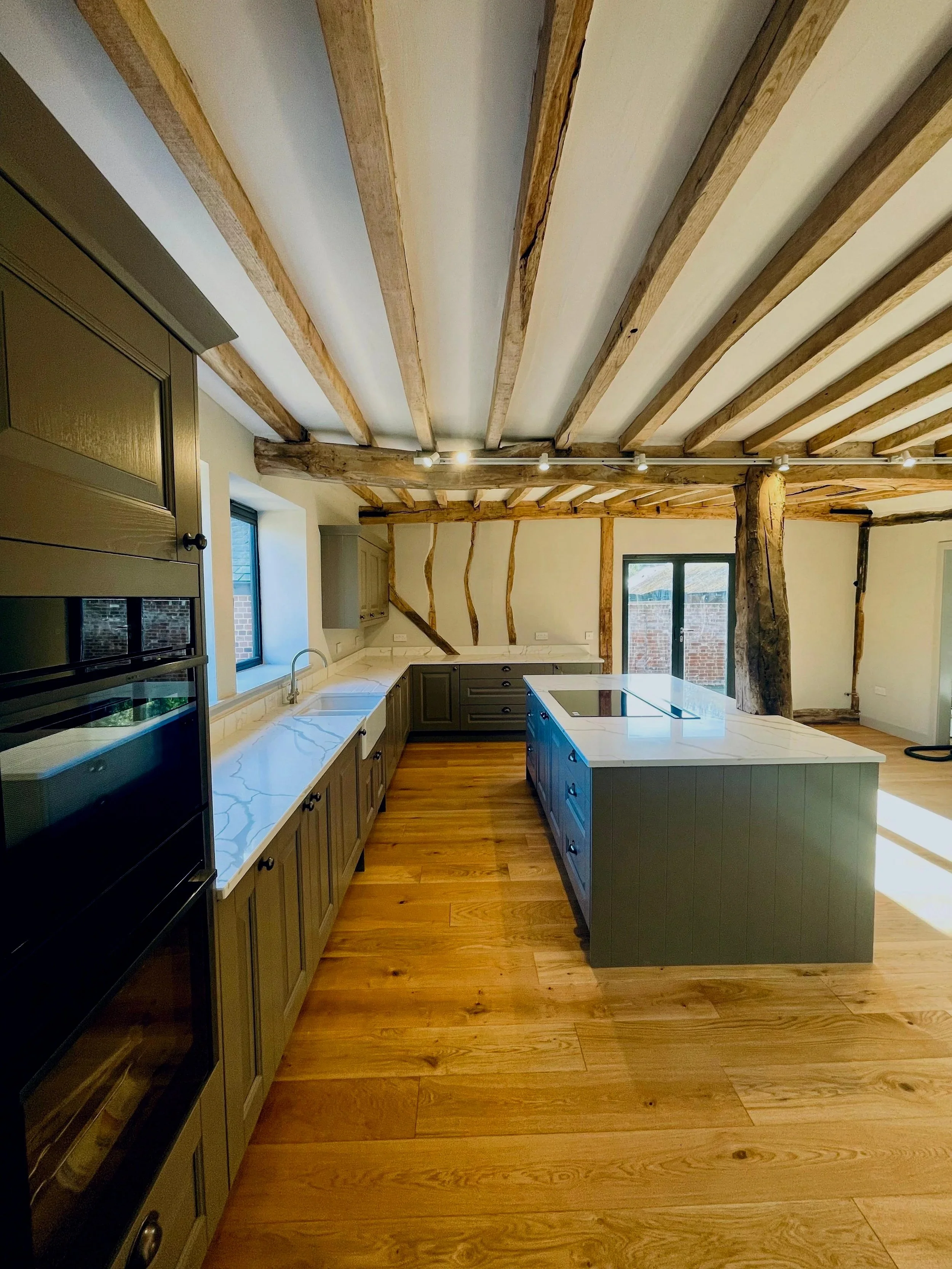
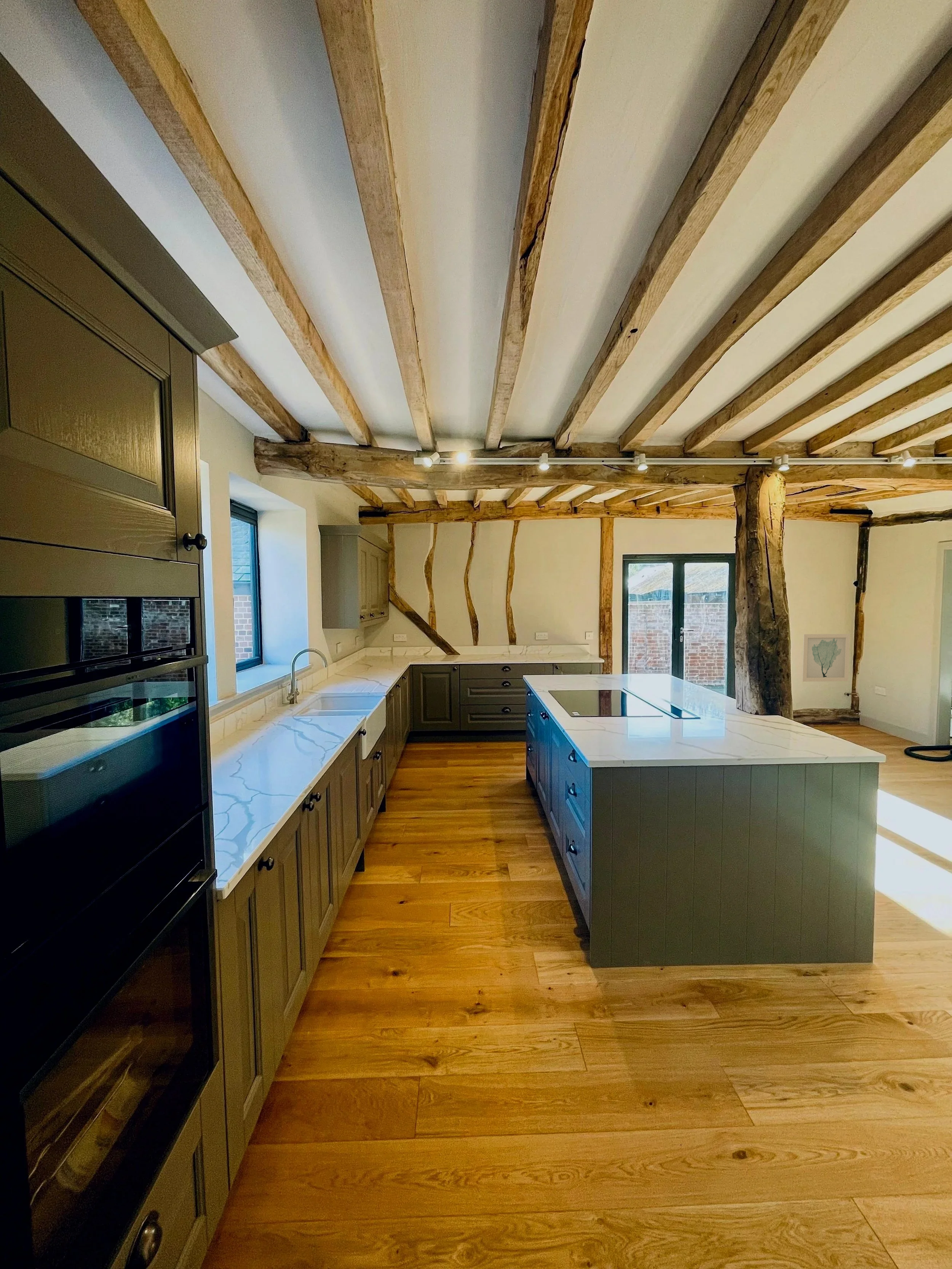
+ wall art [802,634,850,682]
